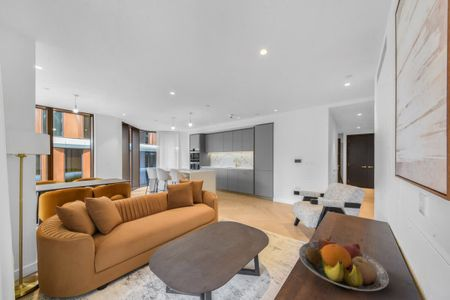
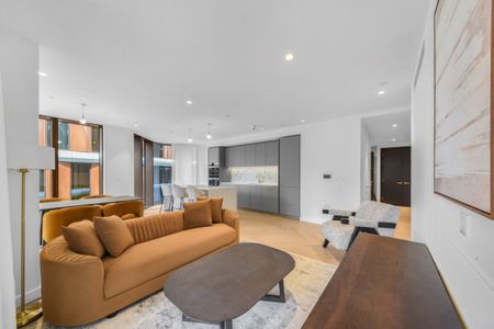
- fruit bowl [298,235,390,292]
